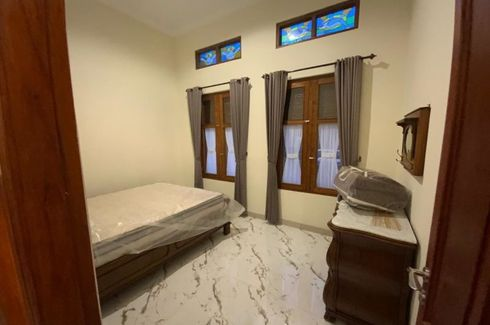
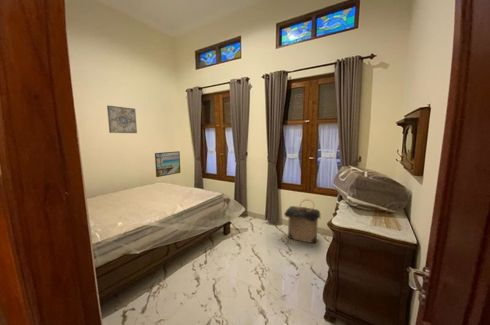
+ wall art [106,104,138,134]
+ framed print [154,150,181,178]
+ laundry hamper [283,198,321,244]
